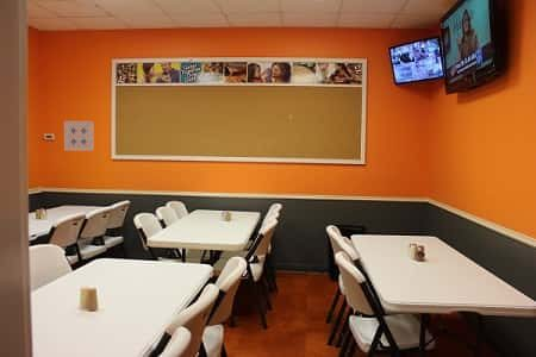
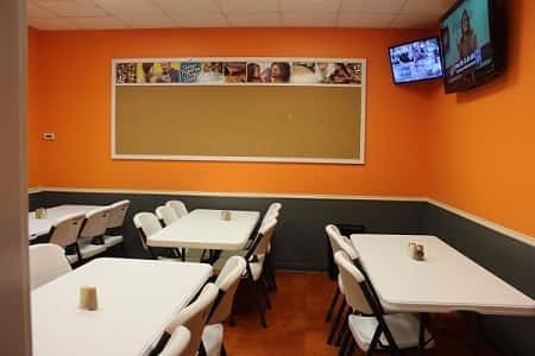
- wall art [63,120,95,152]
